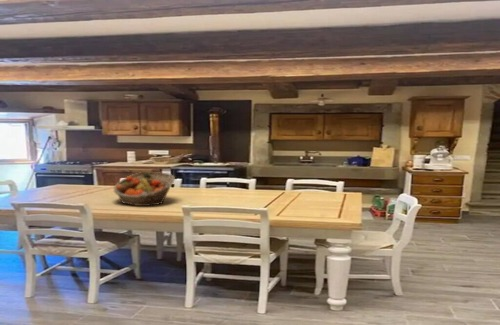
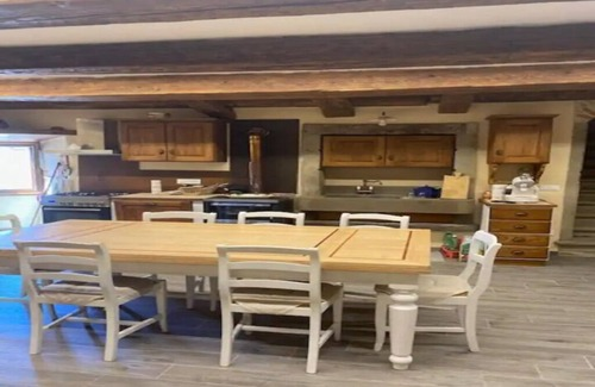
- fruit basket [113,171,176,207]
